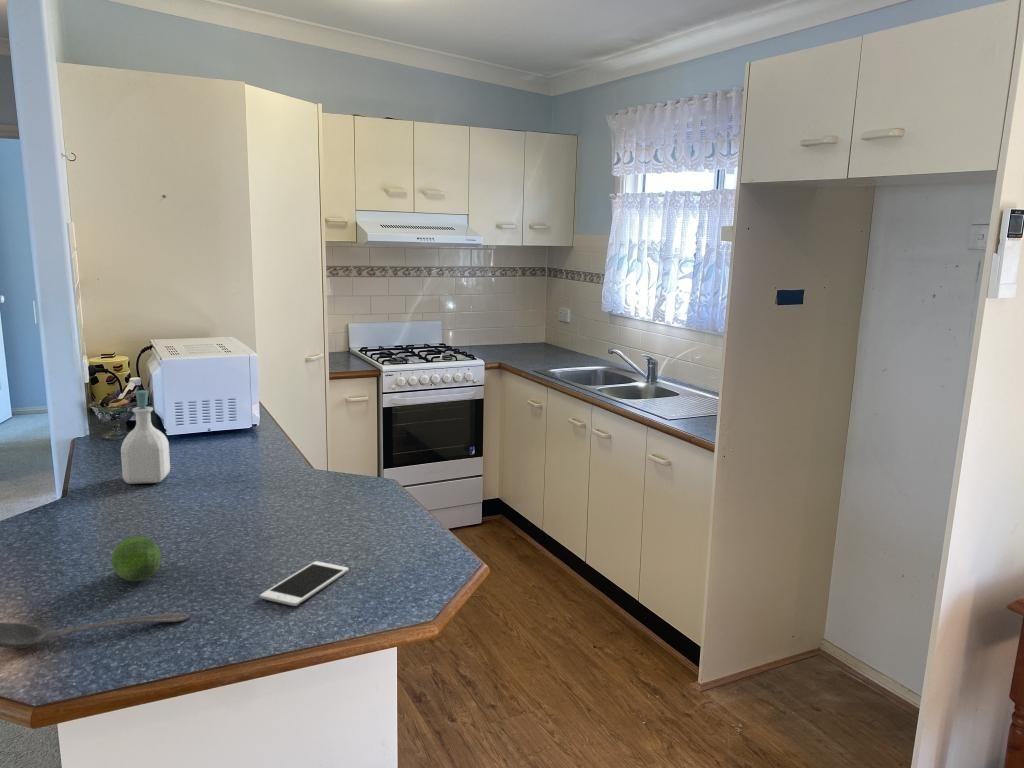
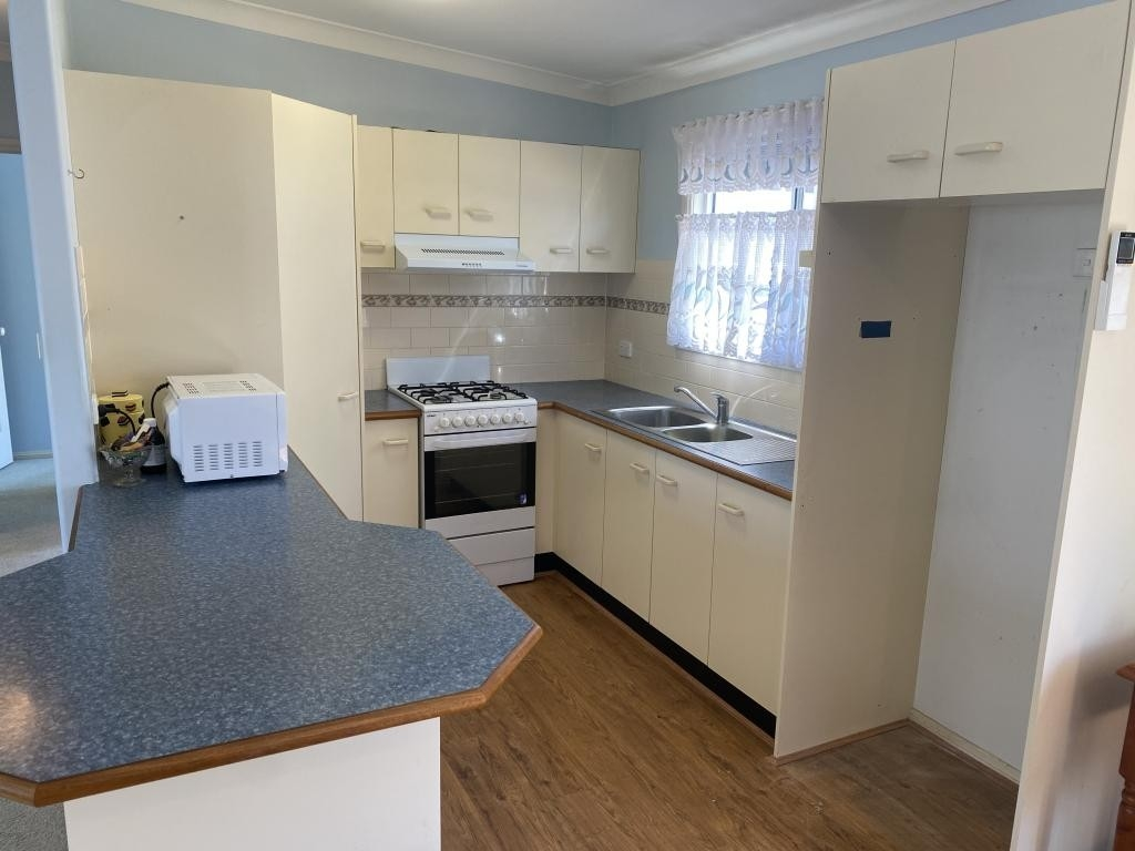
- stirrer [0,612,190,650]
- soap bottle [120,389,171,485]
- fruit [110,535,162,582]
- cell phone [259,560,350,607]
